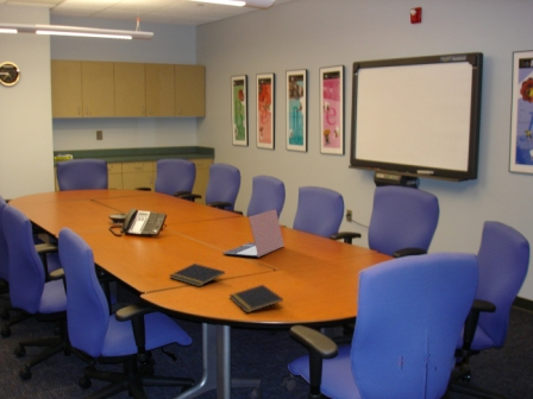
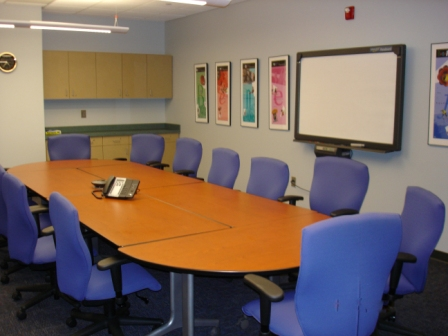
- laptop [221,208,286,259]
- notepad [227,284,284,314]
- notepad [169,262,226,287]
